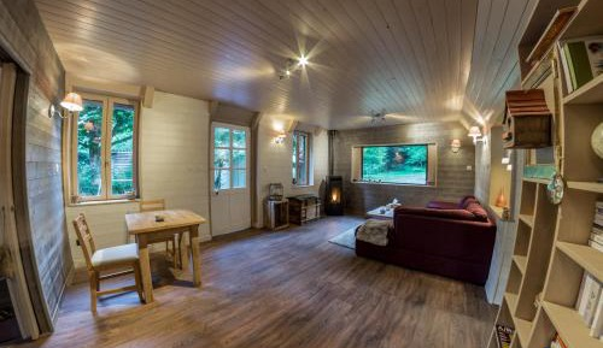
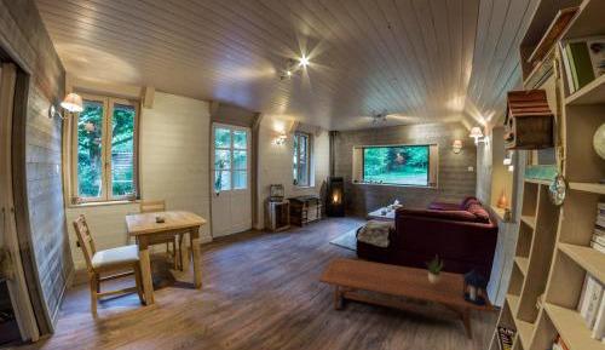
+ potted plant [424,256,446,283]
+ coffee table [317,257,499,342]
+ lantern [461,262,489,305]
